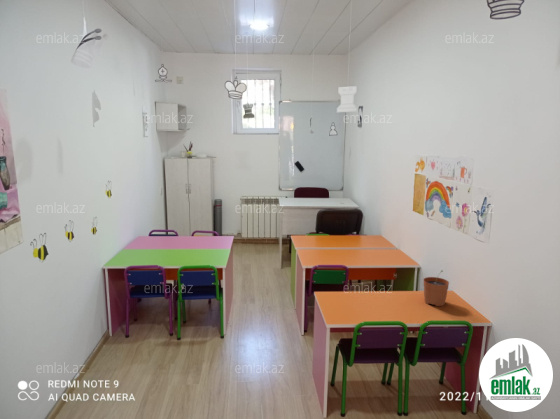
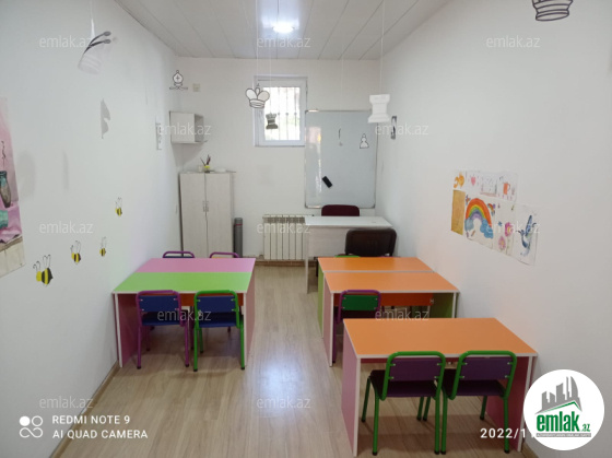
- plant pot [422,269,450,307]
